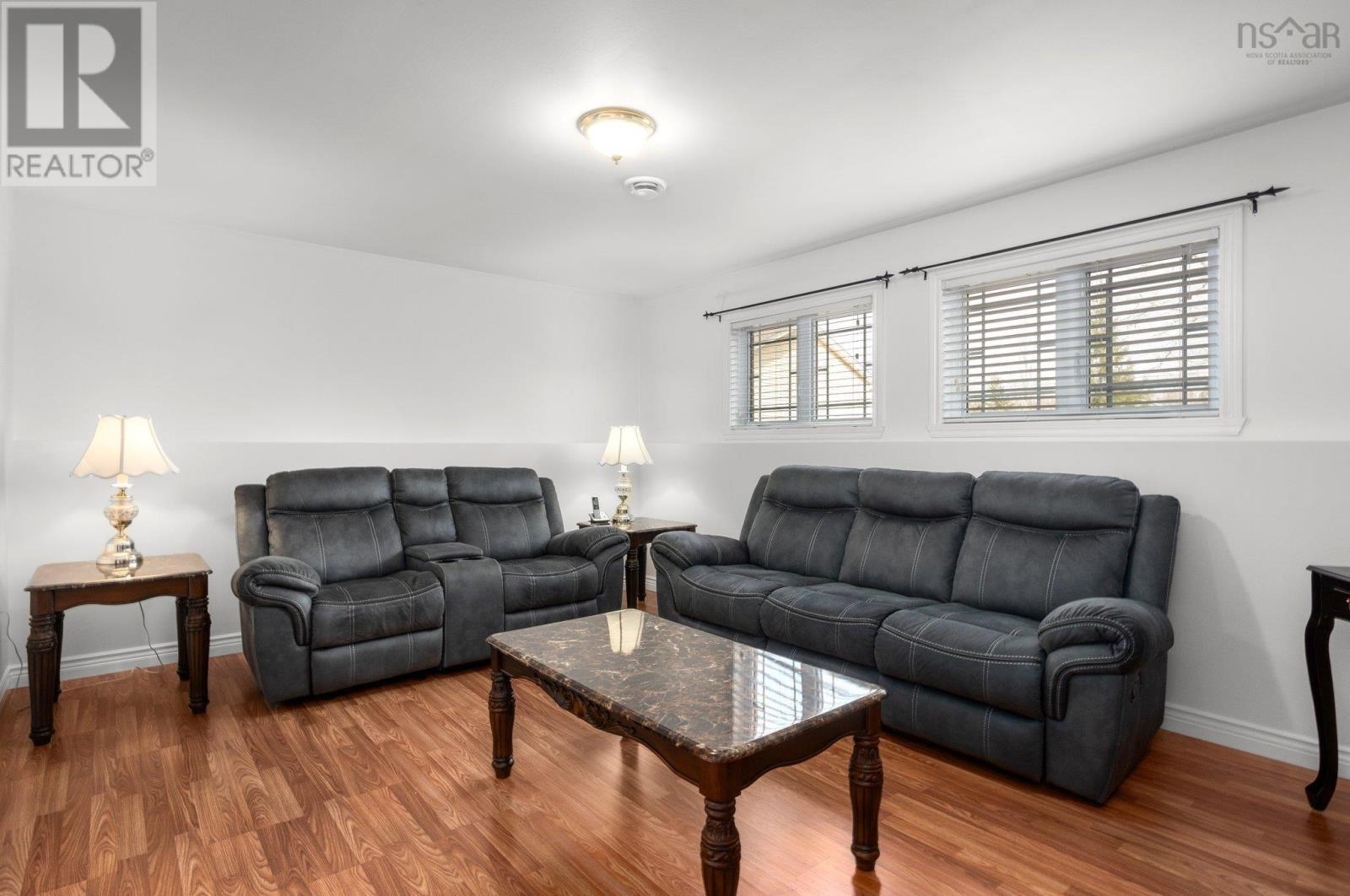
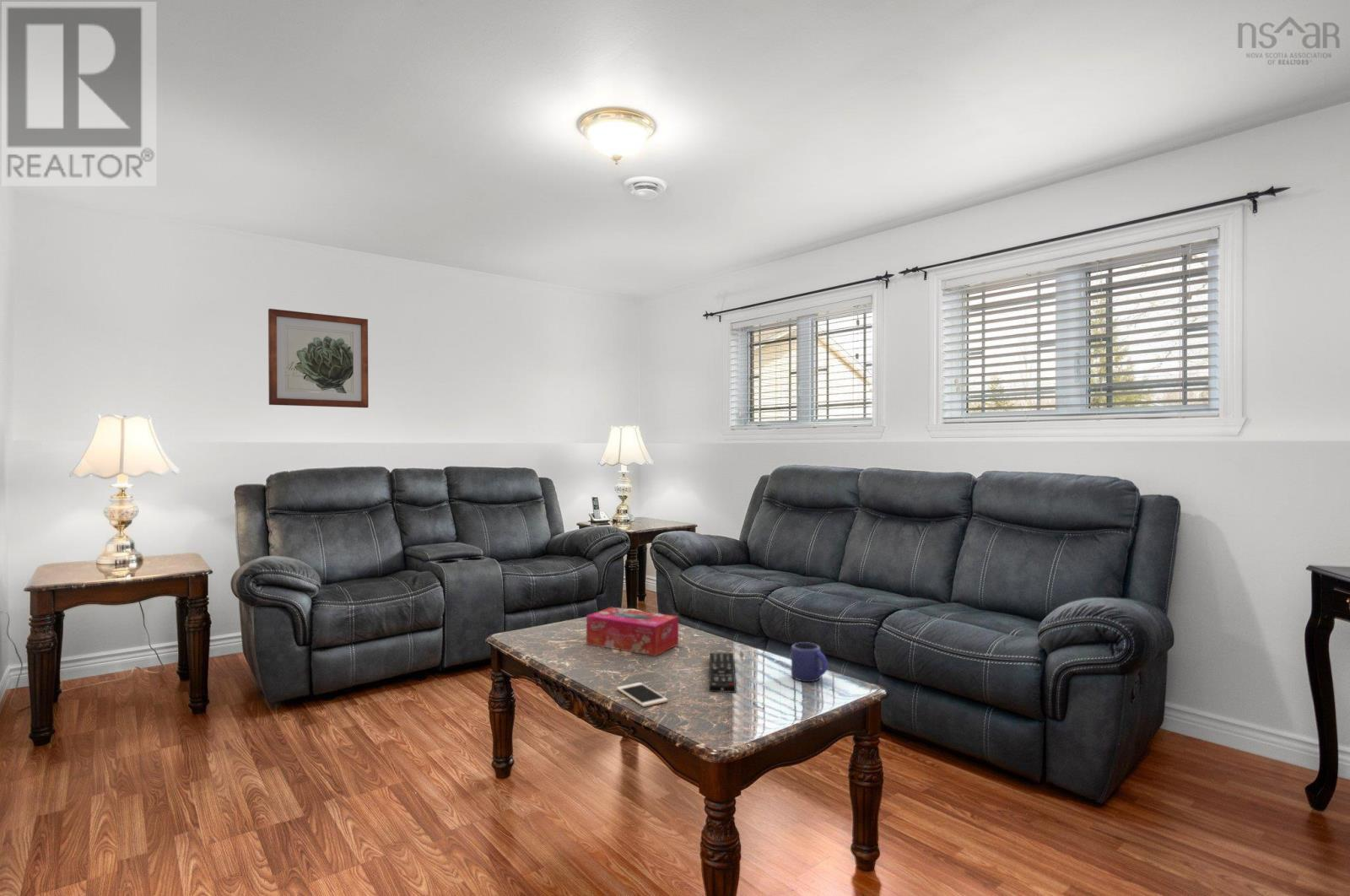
+ remote control [708,652,737,694]
+ cell phone [616,682,668,708]
+ tissue box [586,606,679,656]
+ wall art [267,308,370,408]
+ mug [791,641,829,683]
